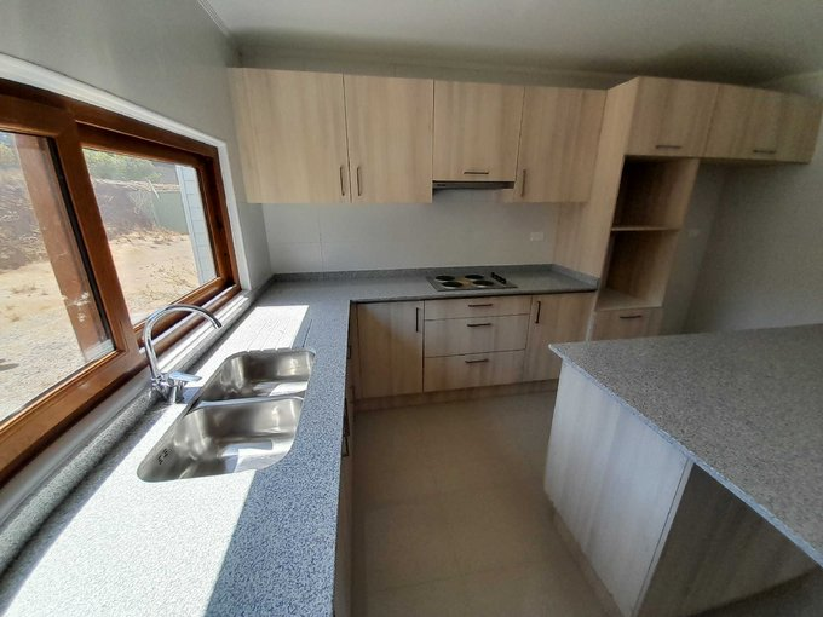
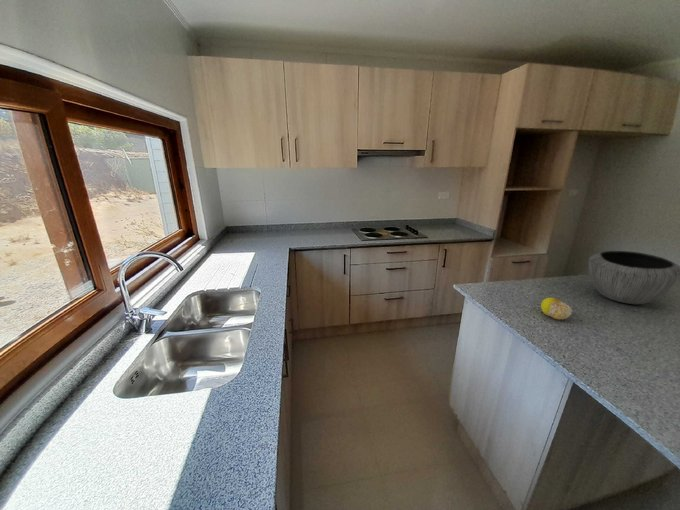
+ fruit [540,297,573,320]
+ bowl [588,250,680,305]
